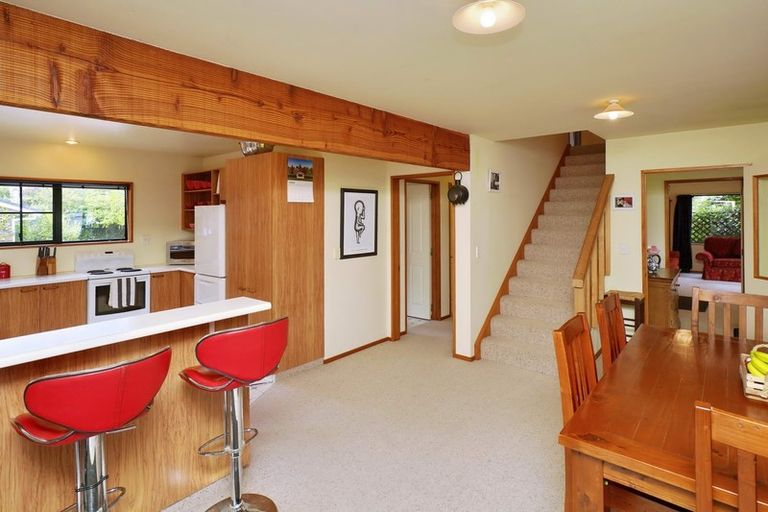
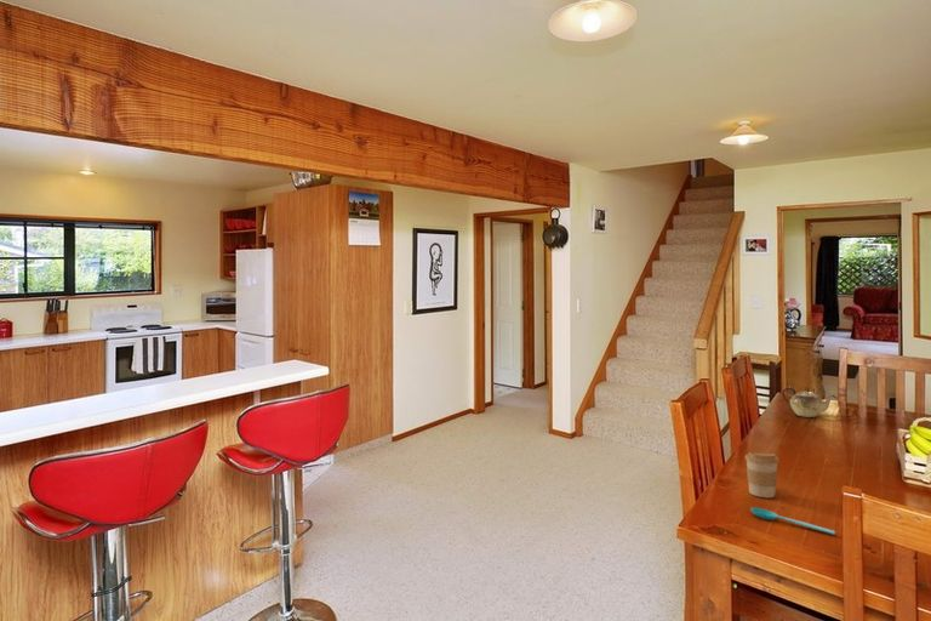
+ spoon [749,507,836,536]
+ teapot [781,386,839,418]
+ coffee cup [744,451,781,498]
